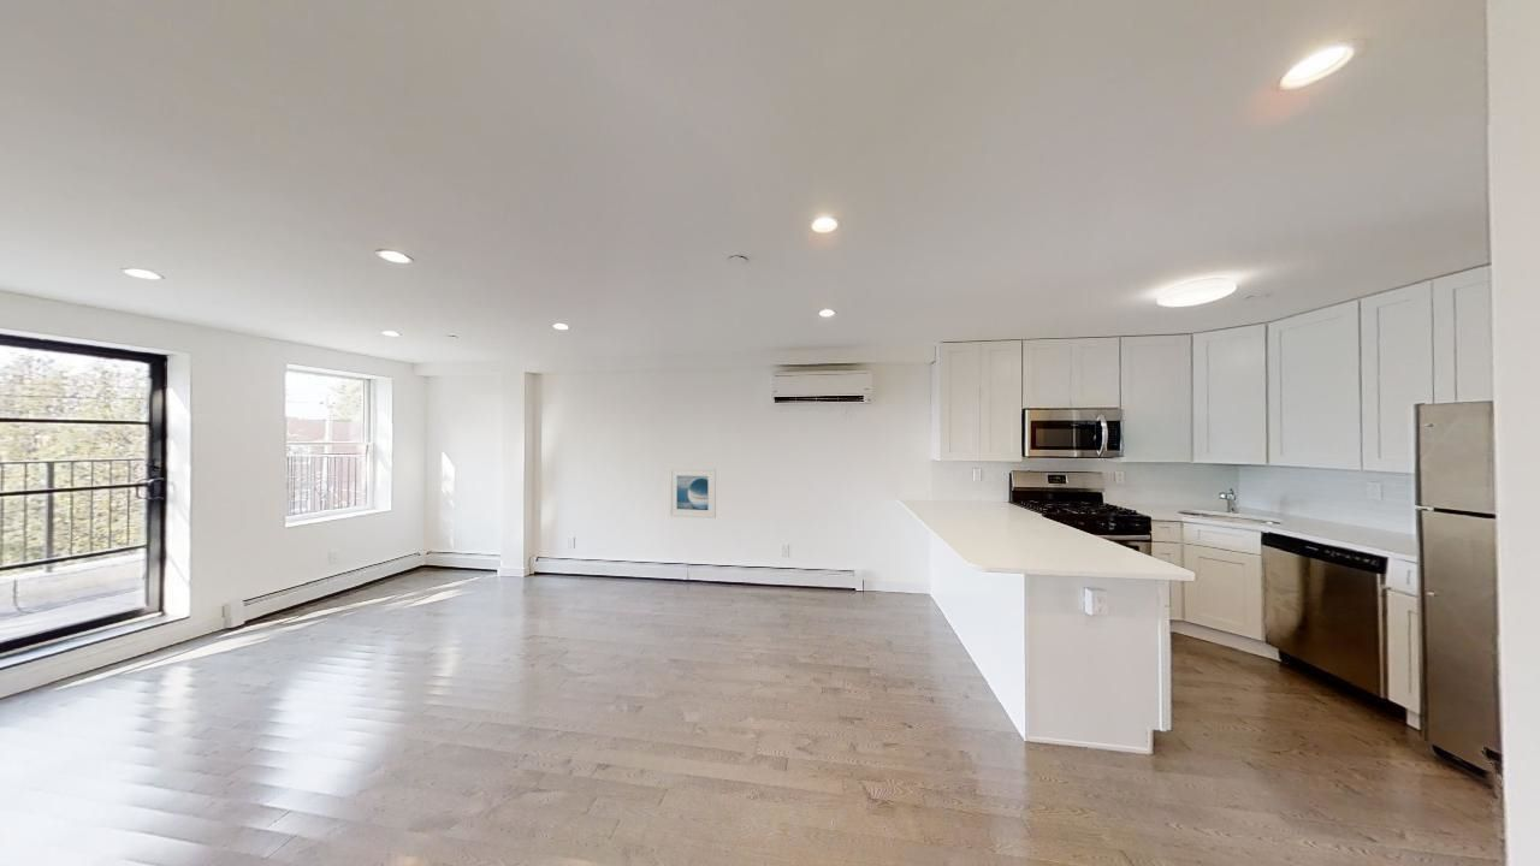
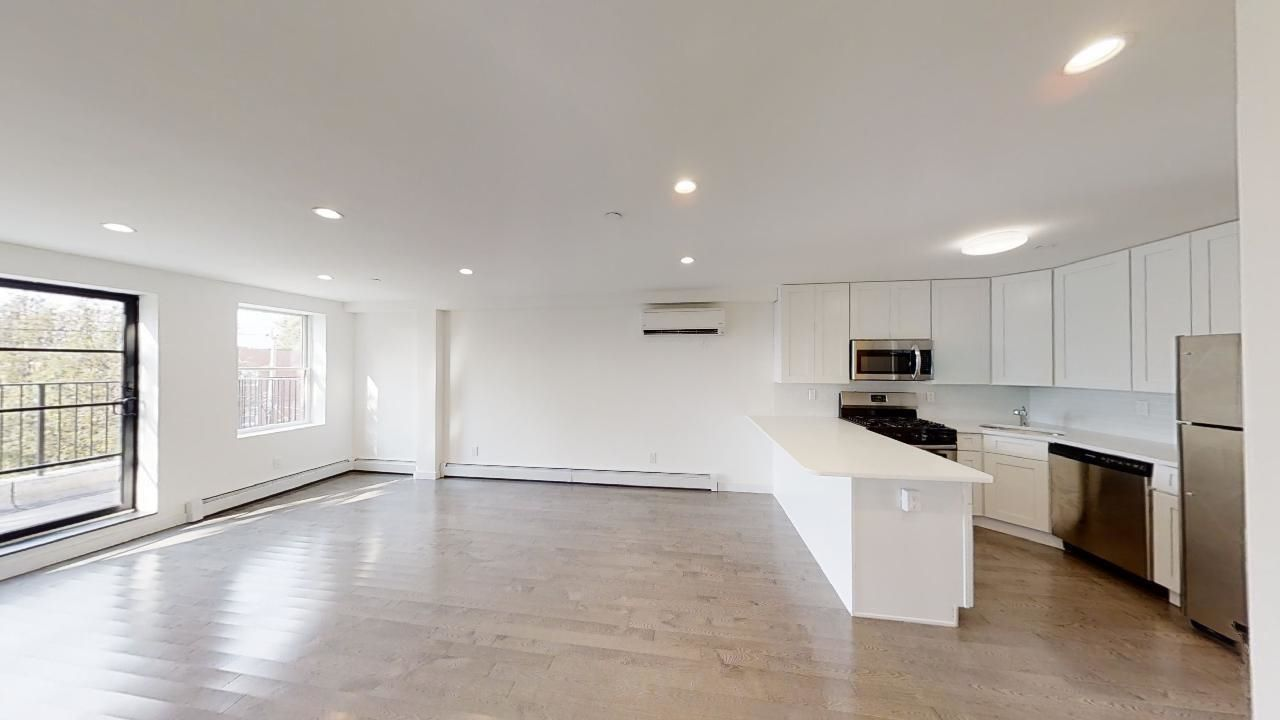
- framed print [669,467,717,520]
